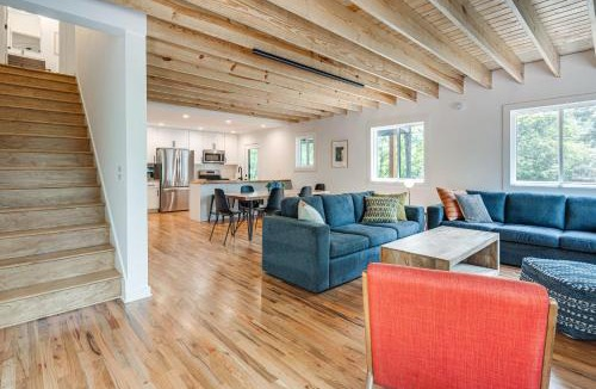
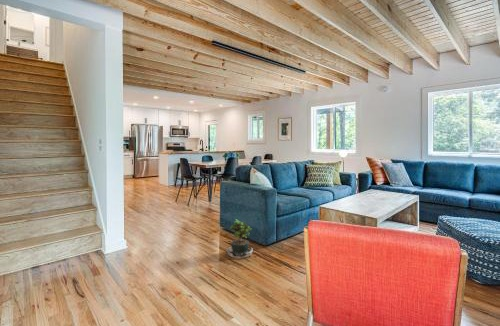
+ potted plant [226,219,256,259]
